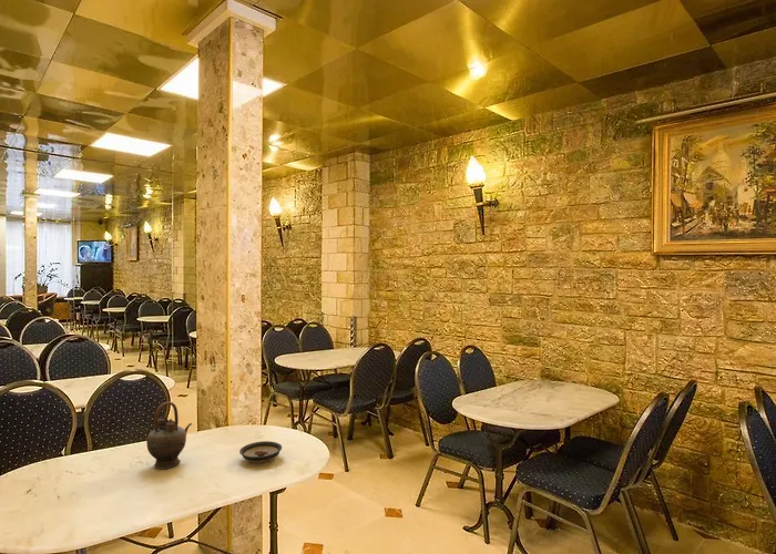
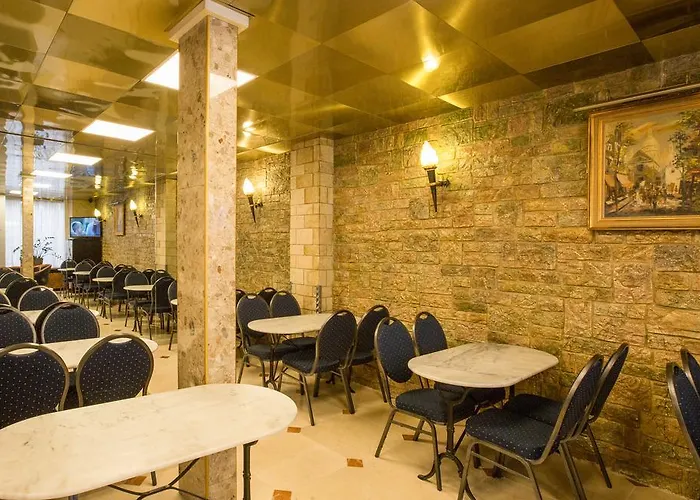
- teapot [145,401,193,470]
- saucer [238,440,283,464]
